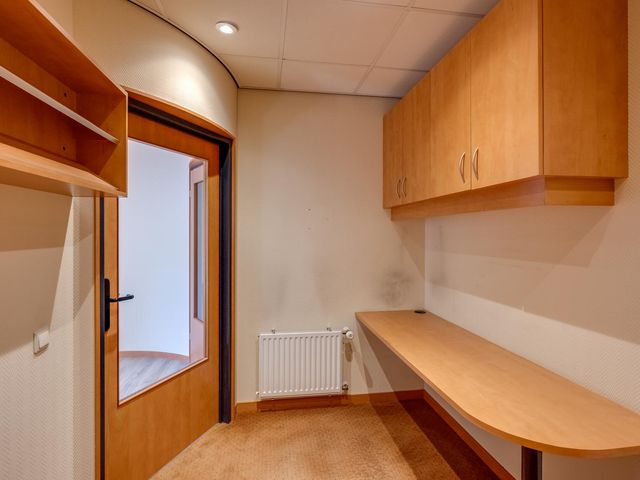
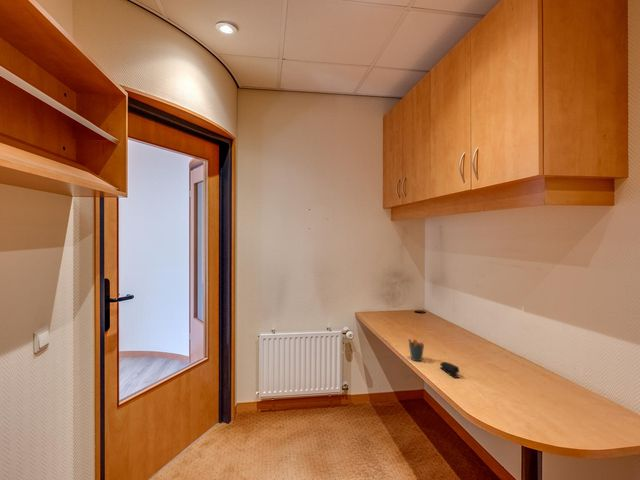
+ stapler [439,361,461,379]
+ pen holder [407,335,426,362]
